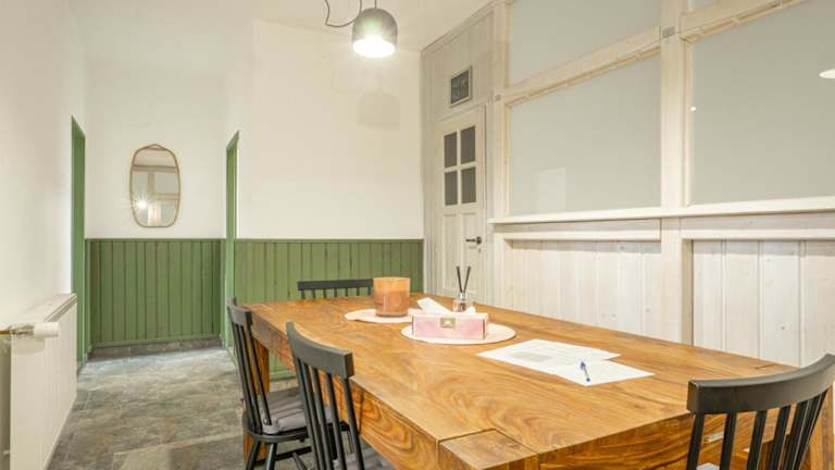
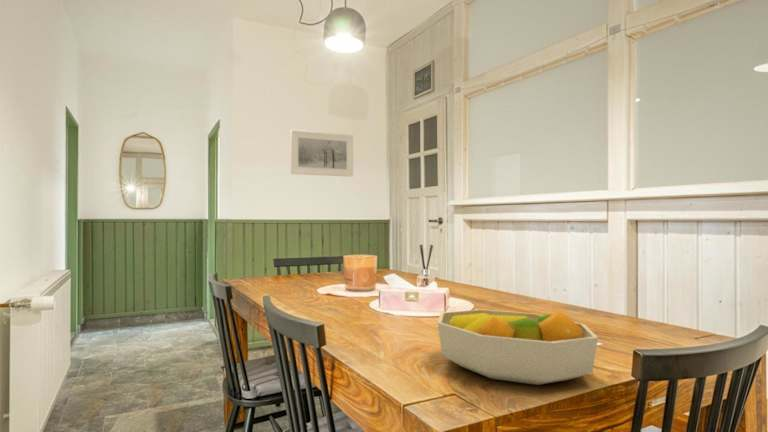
+ fruit bowl [436,308,599,386]
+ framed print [290,128,354,178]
